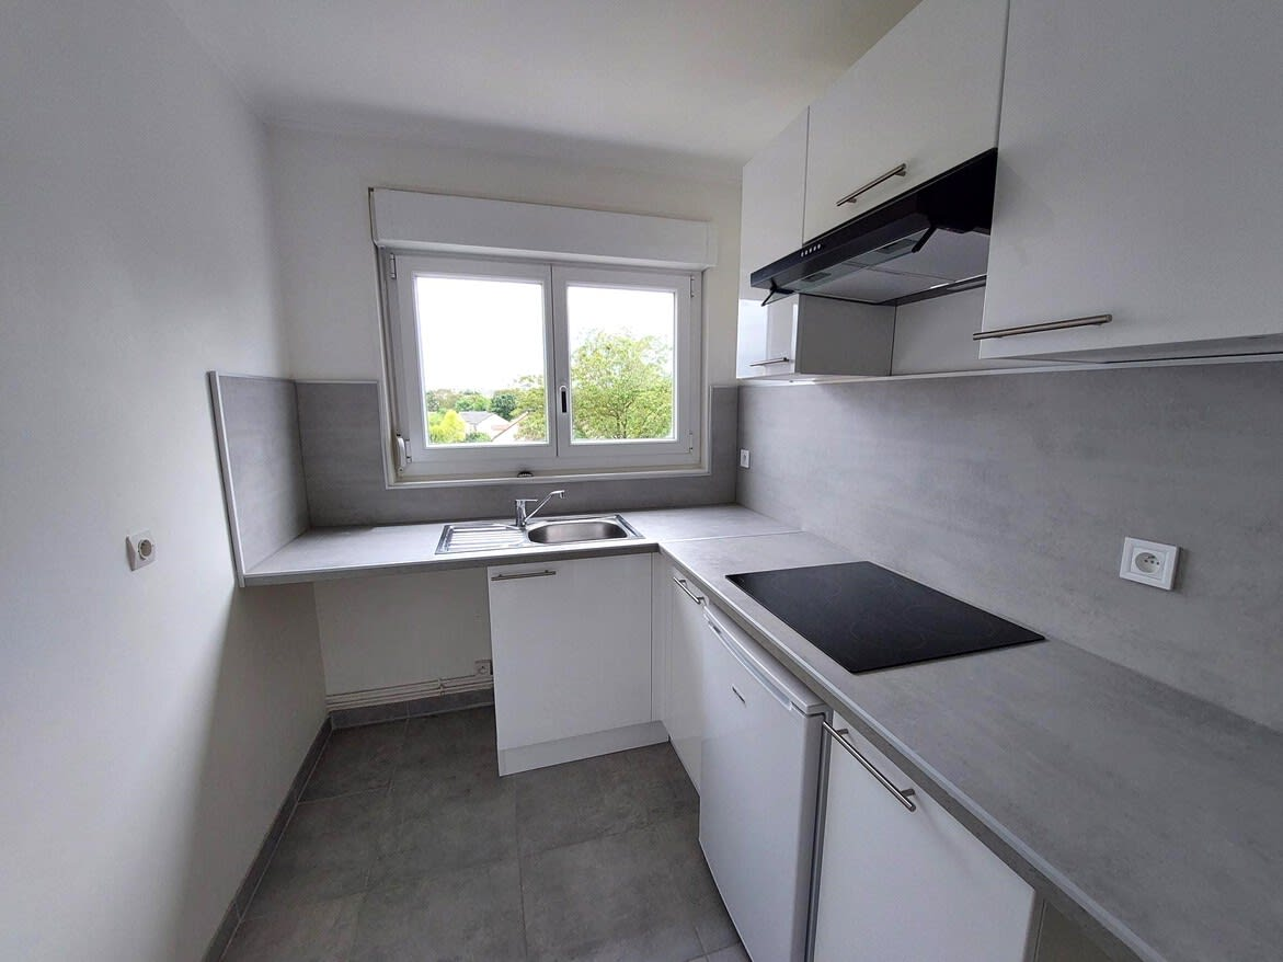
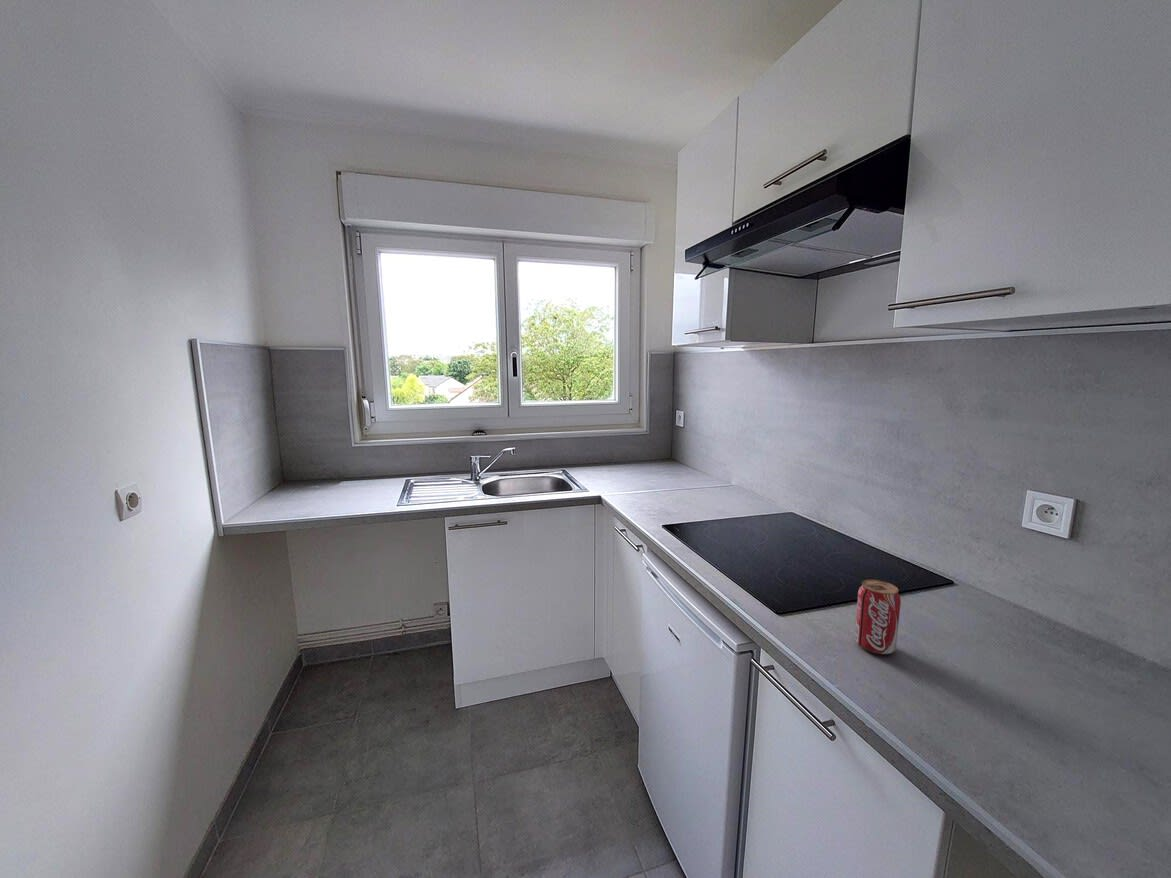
+ beverage can [854,579,902,656]
